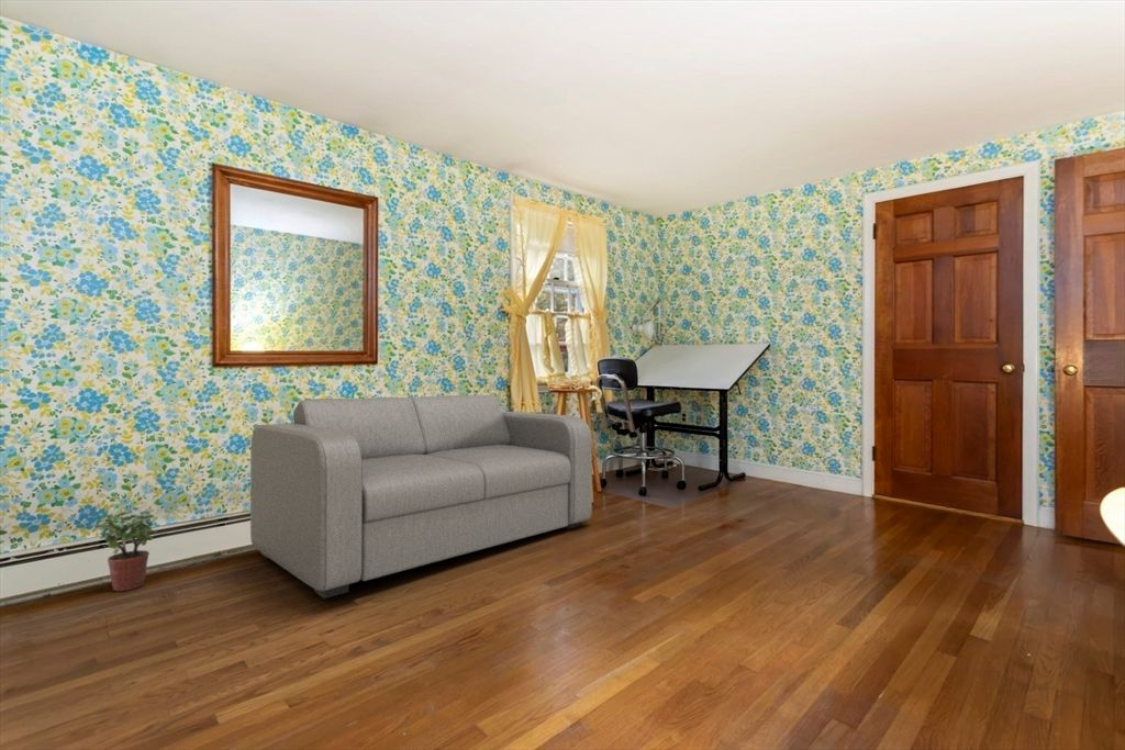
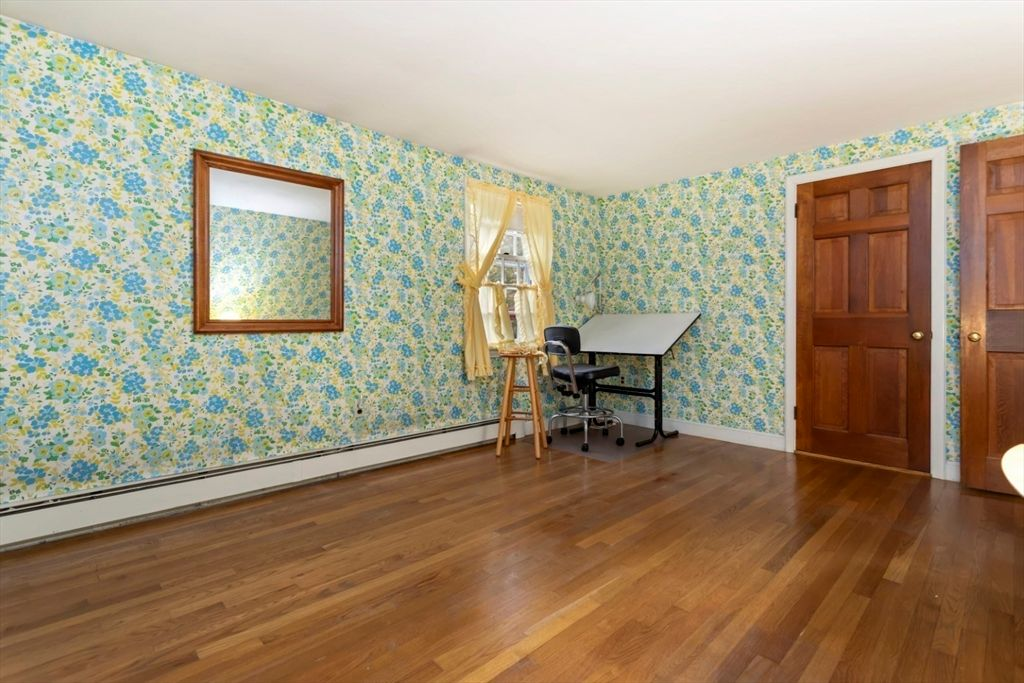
- potted plant [96,511,158,592]
- loveseat [249,394,593,600]
